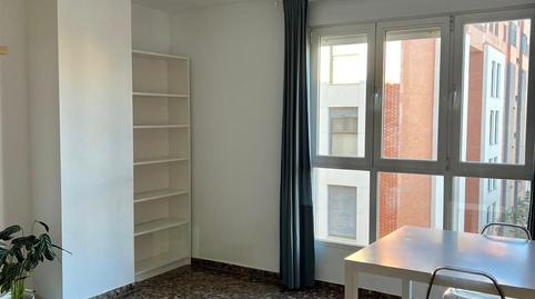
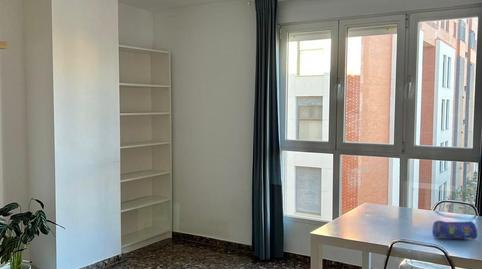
+ pencil case [431,220,478,240]
